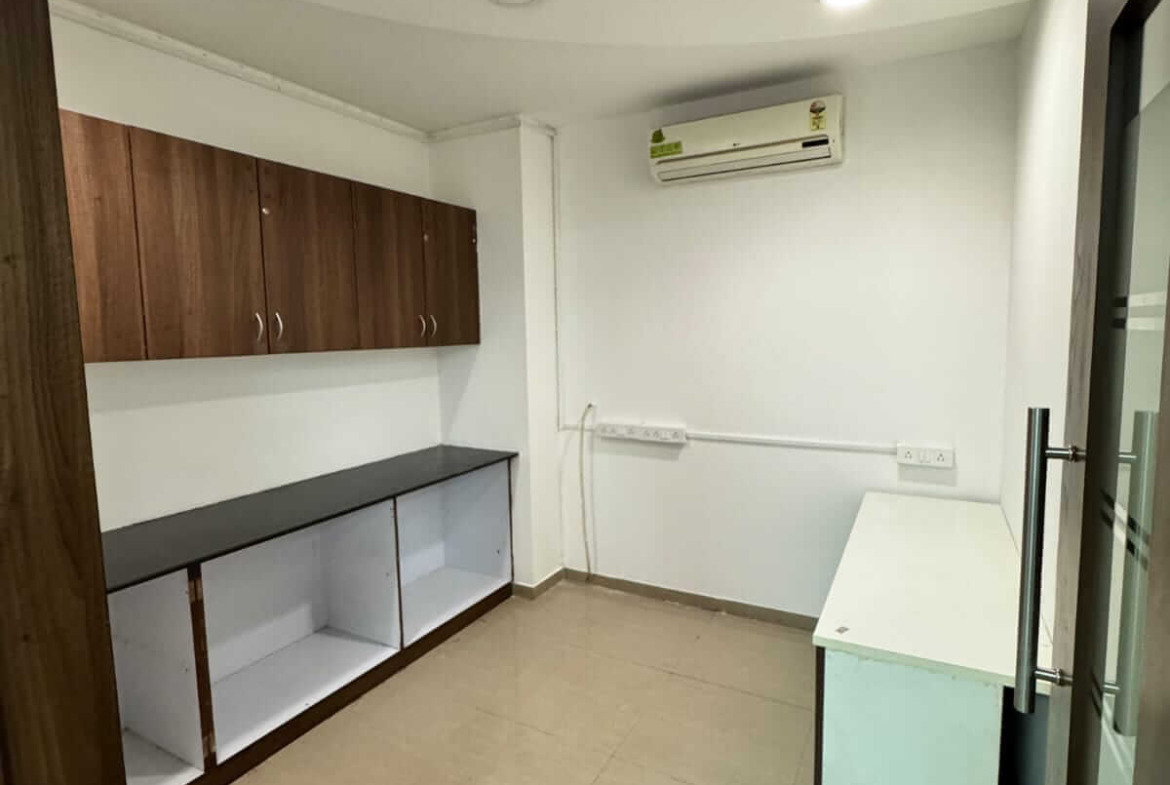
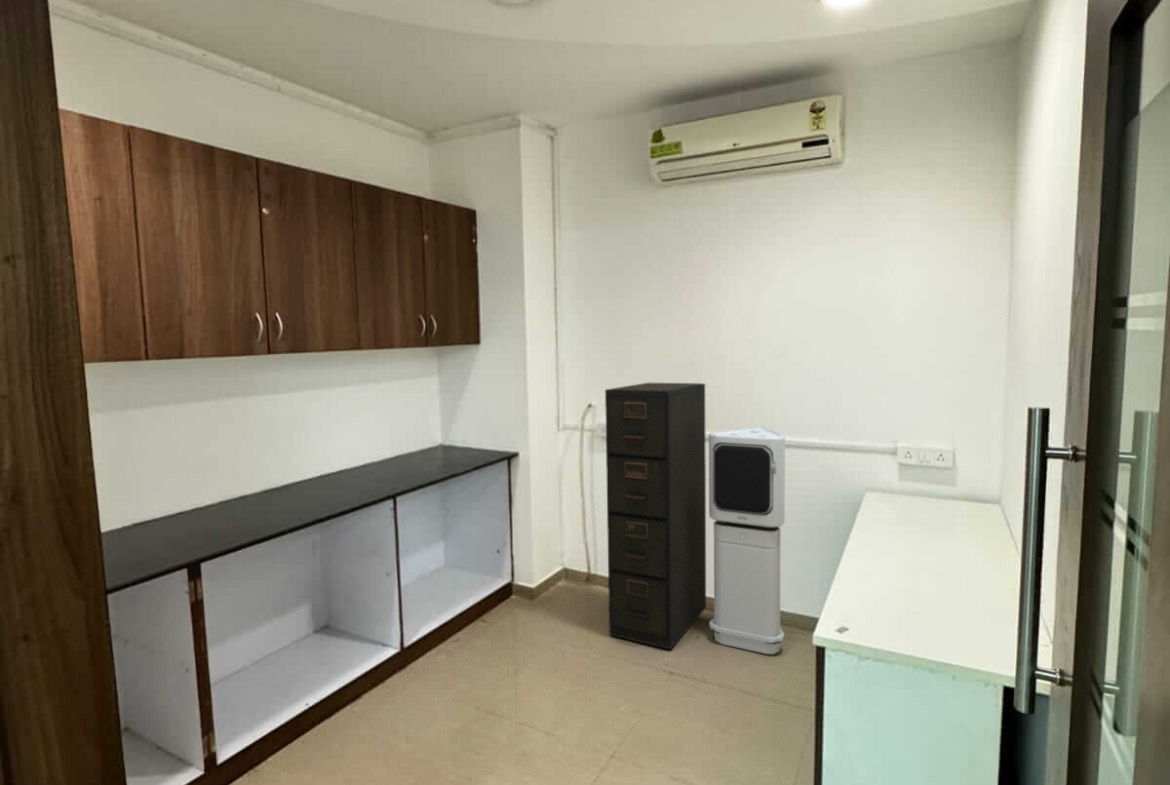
+ air purifier [708,425,786,655]
+ filing cabinet [604,382,707,651]
